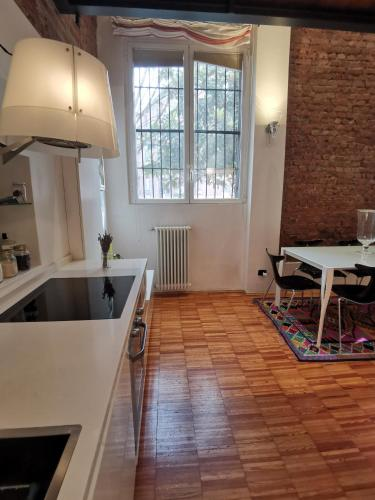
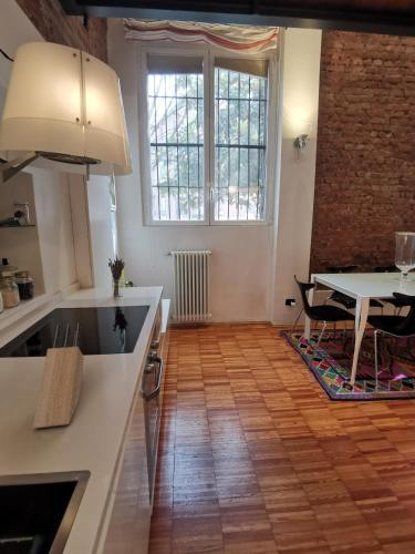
+ knife block [32,321,85,430]
